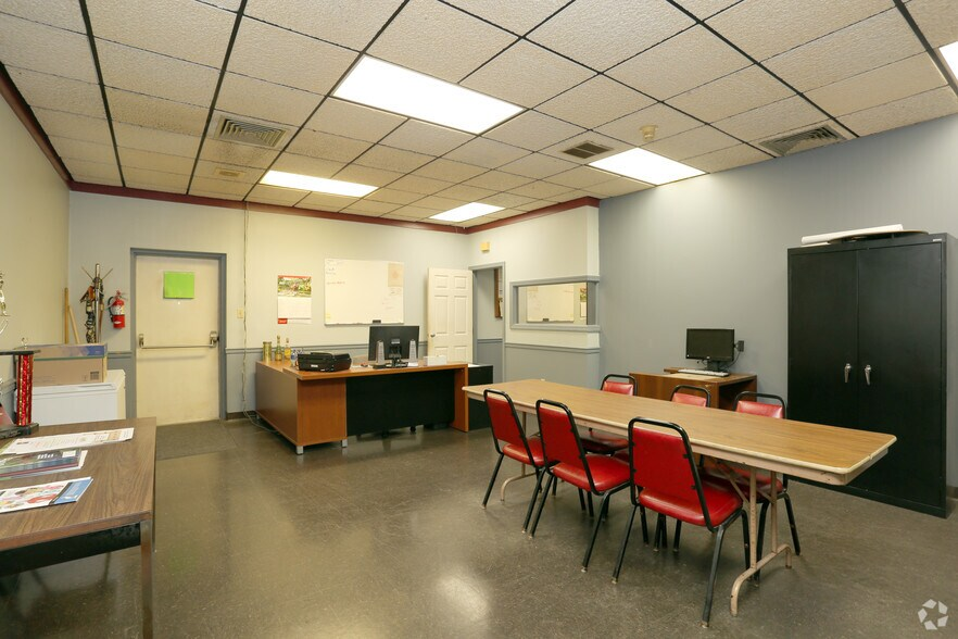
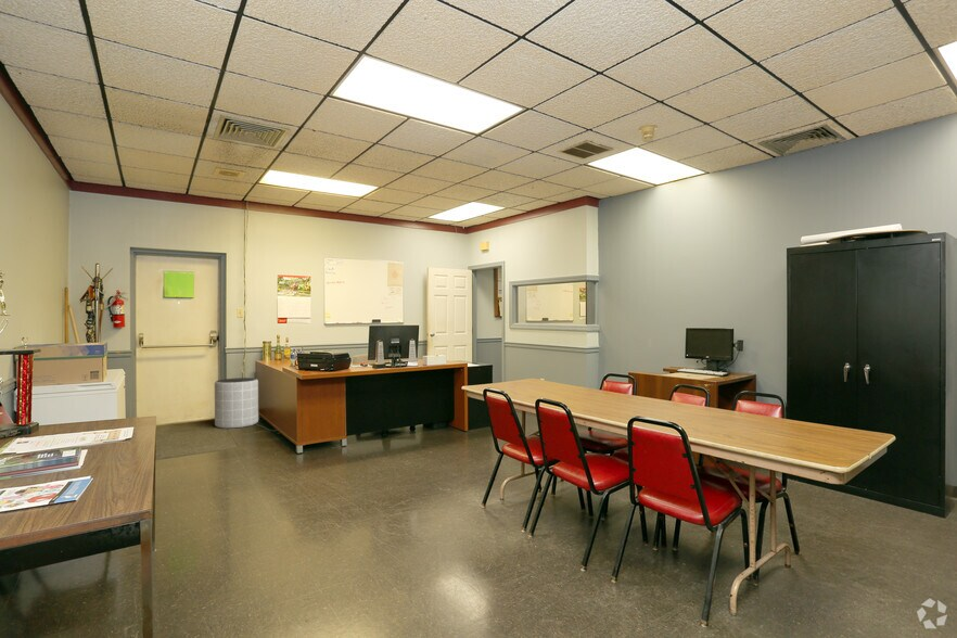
+ trash can [214,377,259,430]
